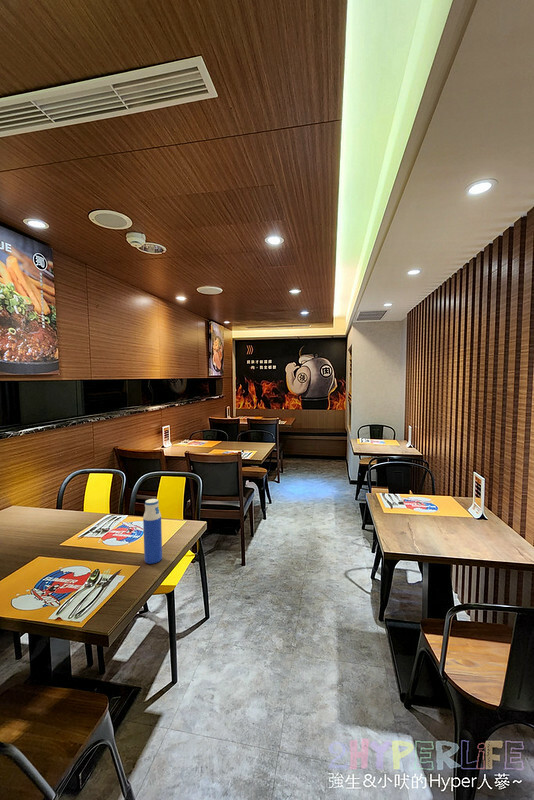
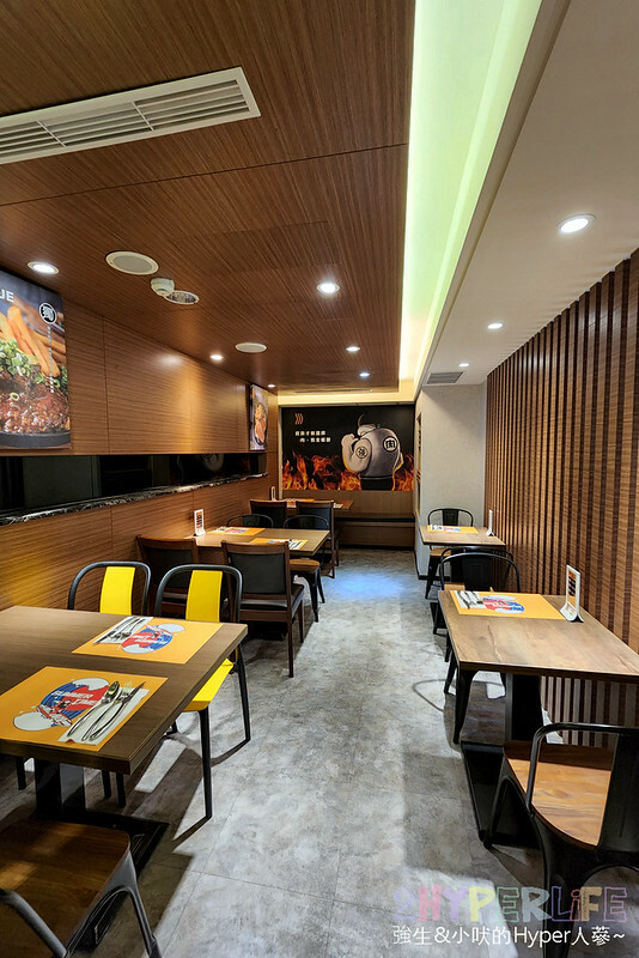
- water bottle [142,498,163,565]
